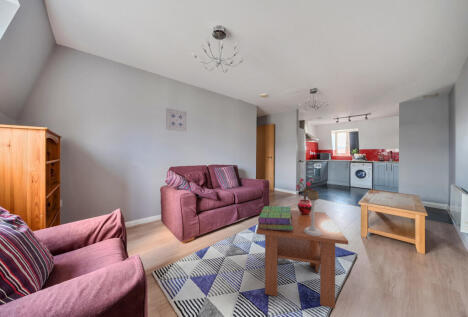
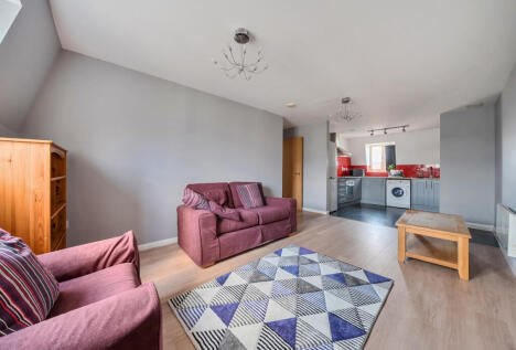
- stack of books [257,205,293,230]
- coffee table [255,209,349,309]
- wall art [165,107,188,132]
- potted plant [295,177,315,215]
- candle holder [304,189,322,236]
